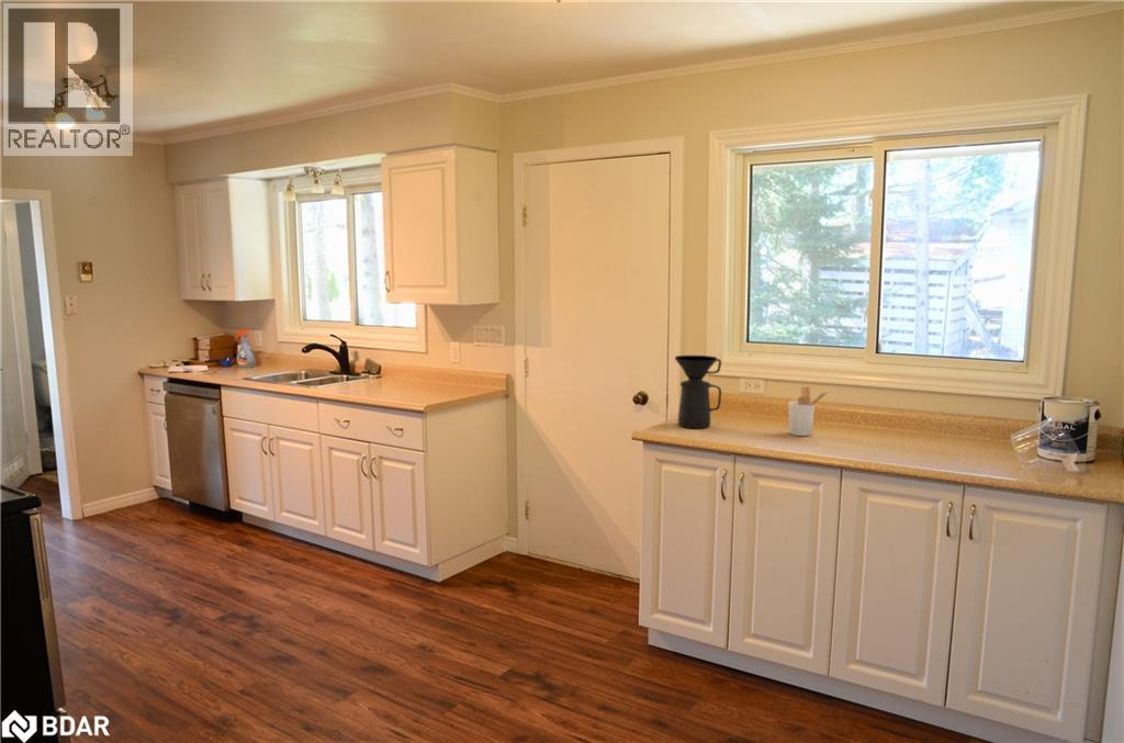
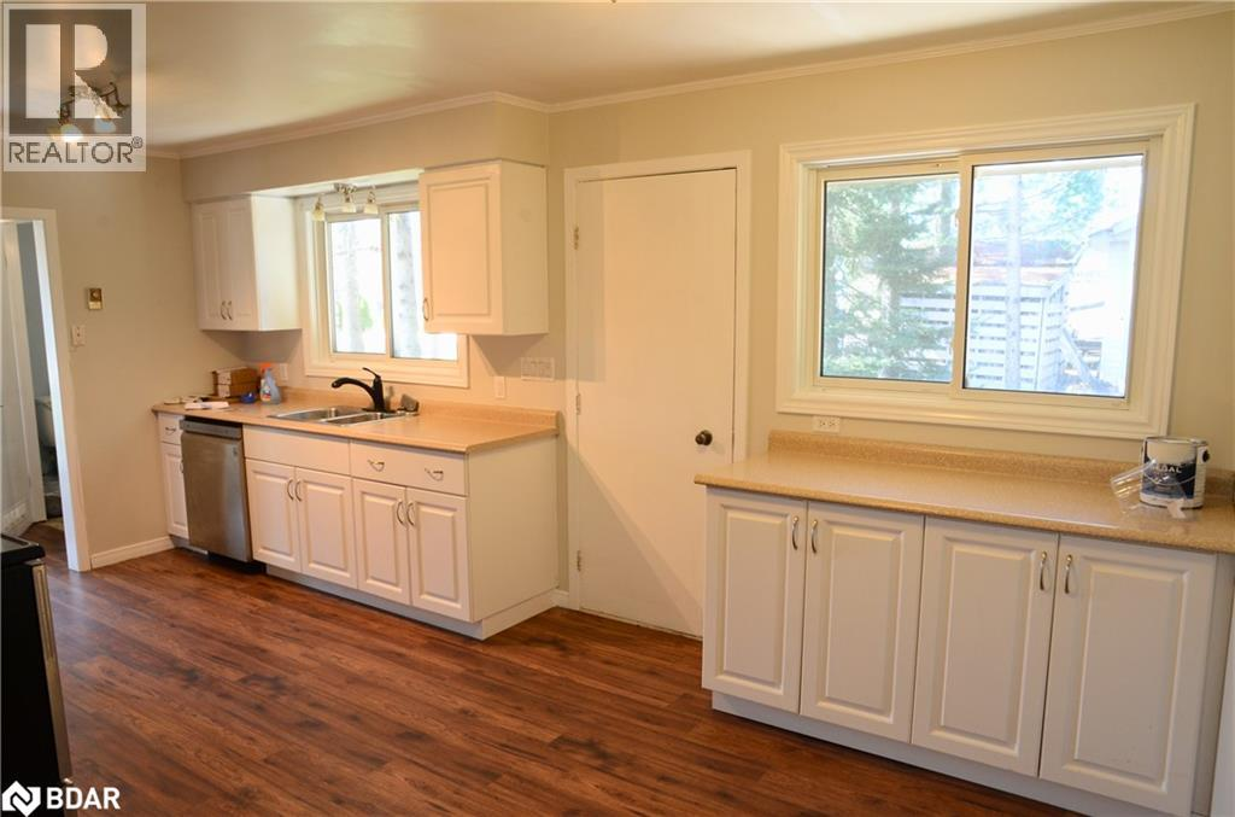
- coffee maker [674,354,722,429]
- utensil holder [787,385,830,437]
